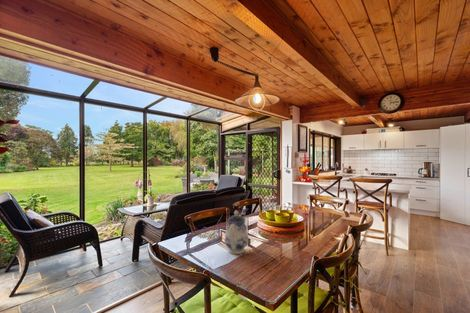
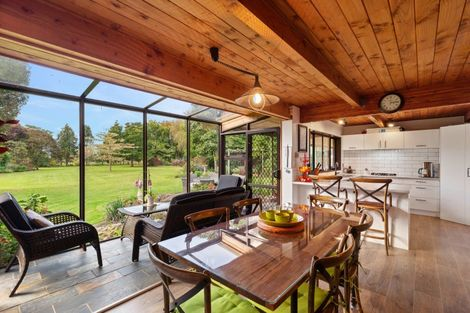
- teapot [223,210,250,255]
